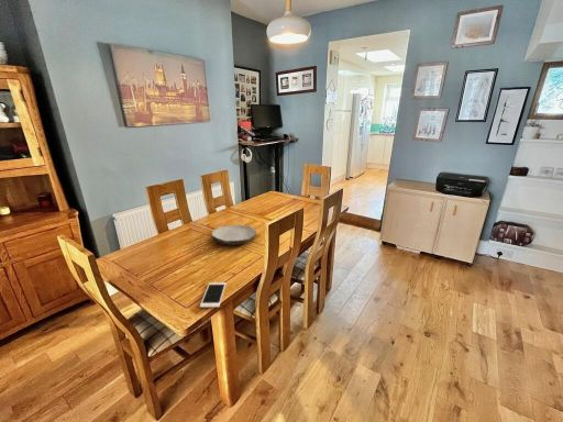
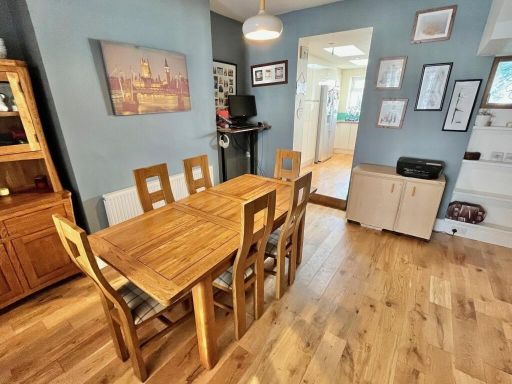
- plate [210,224,257,245]
- cell phone [199,281,228,309]
